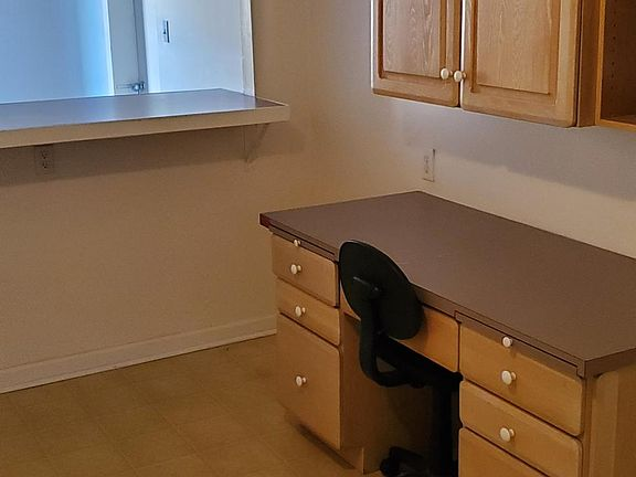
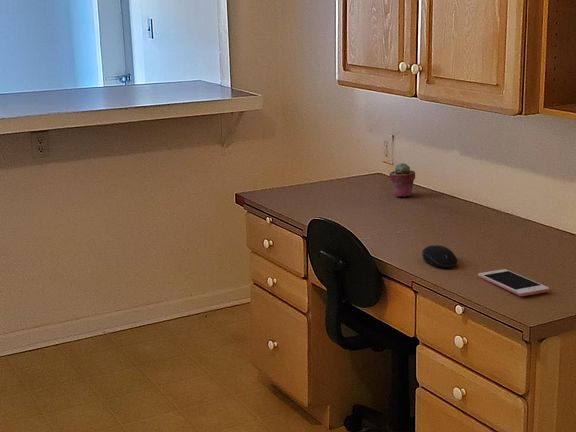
+ potted succulent [389,162,416,198]
+ computer mouse [421,244,458,269]
+ cell phone [477,268,550,297]
